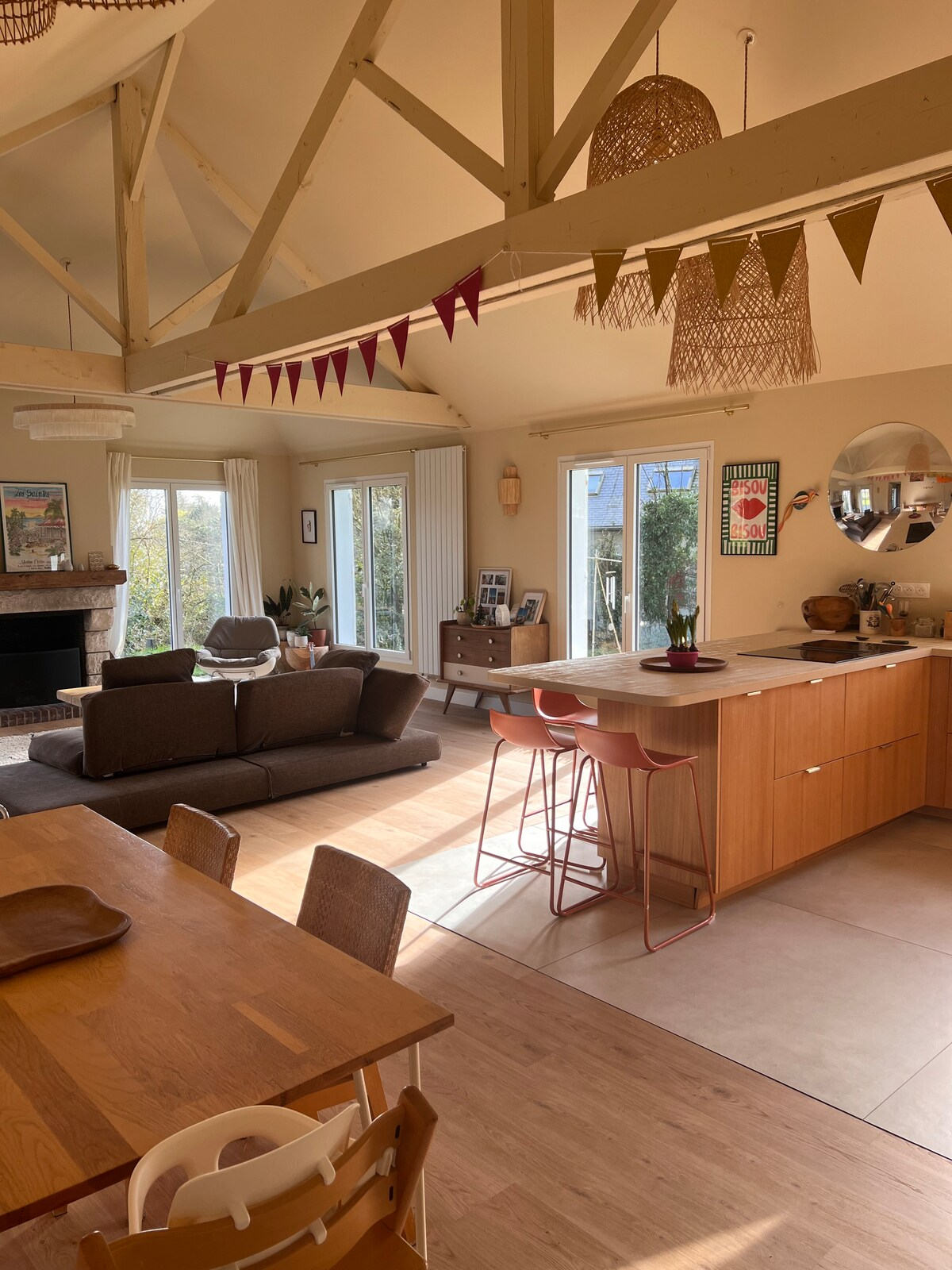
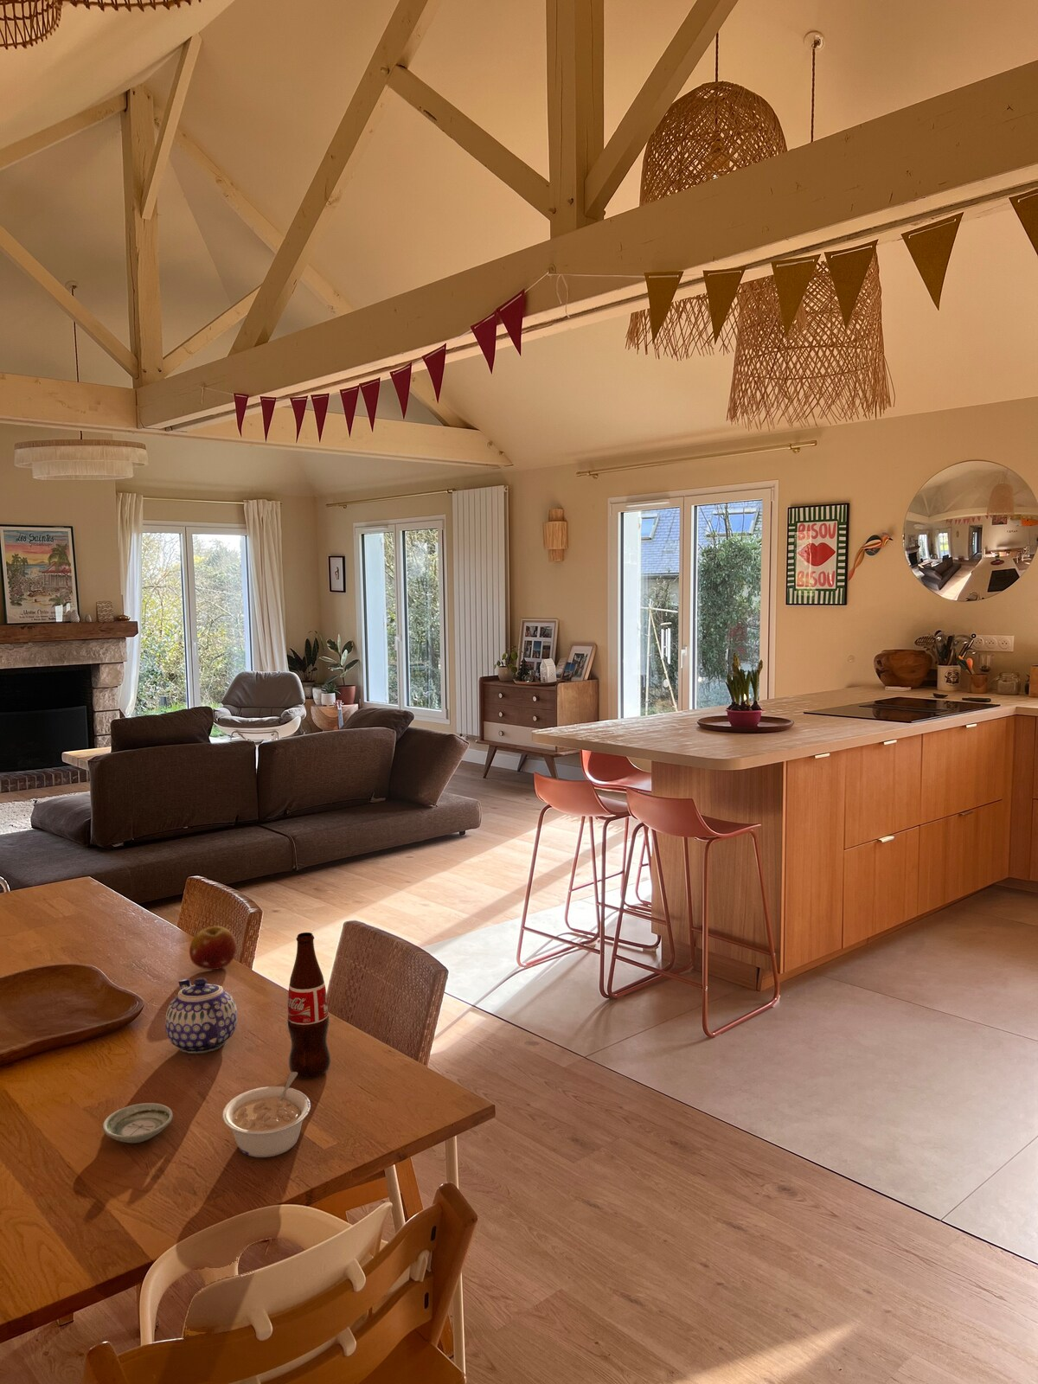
+ saucer [102,1102,173,1143]
+ fruit [189,925,238,971]
+ legume [221,1071,312,1158]
+ bottle [287,932,331,1079]
+ teapot [165,976,238,1055]
